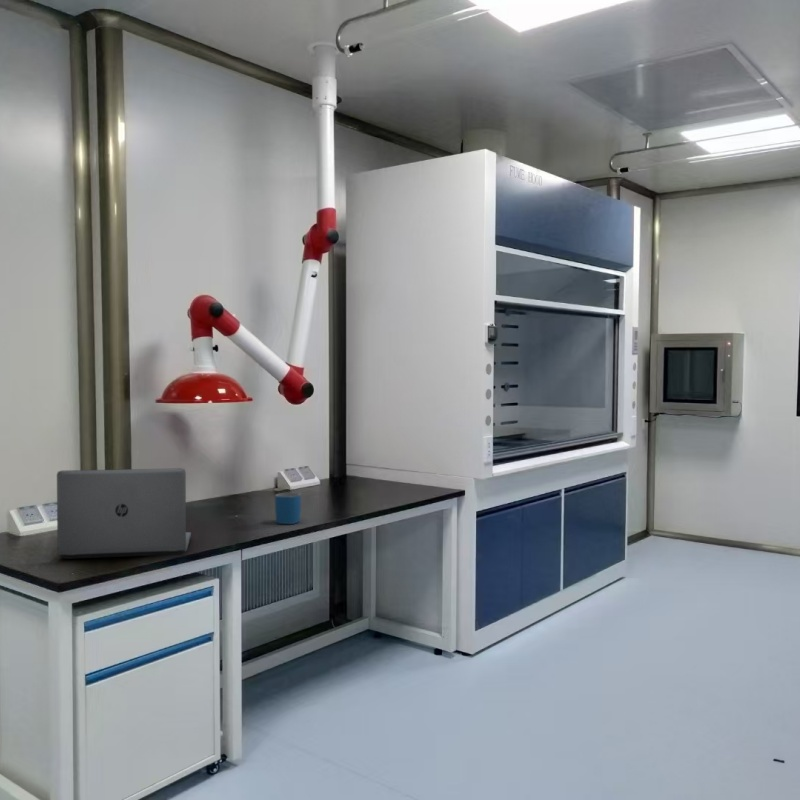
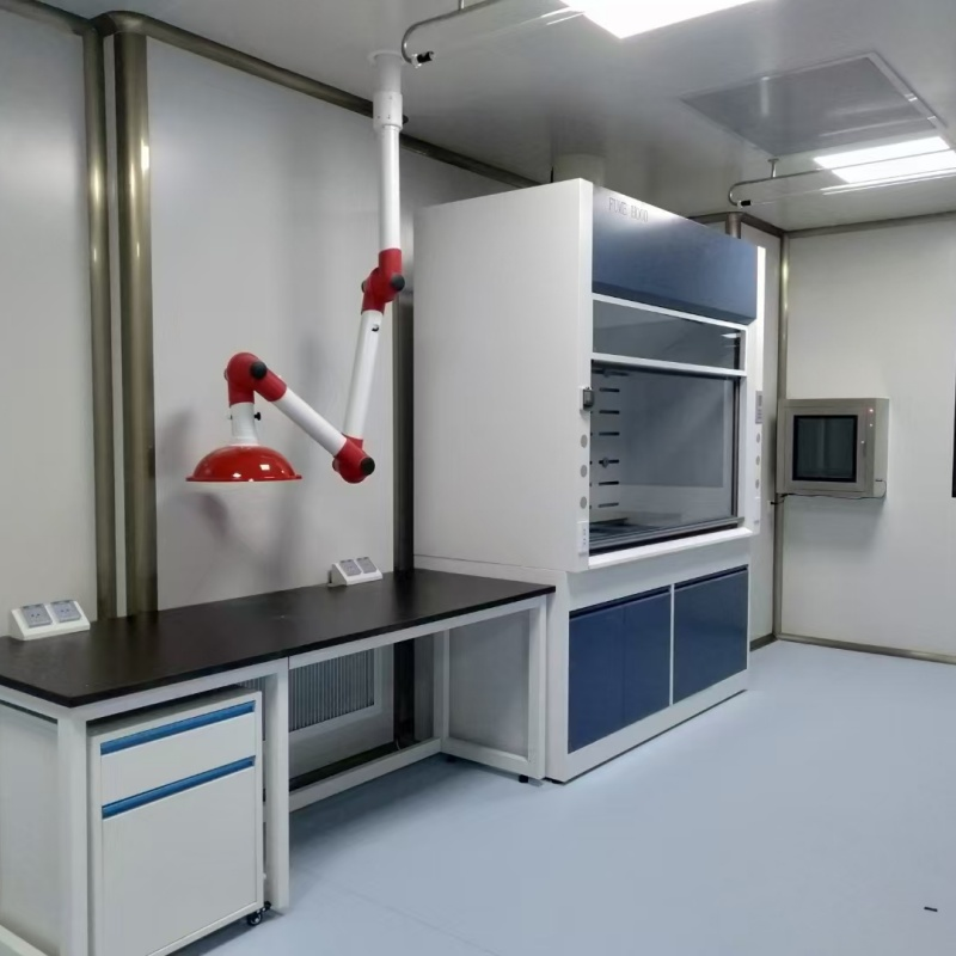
- laptop [56,467,192,560]
- mug [274,492,302,525]
